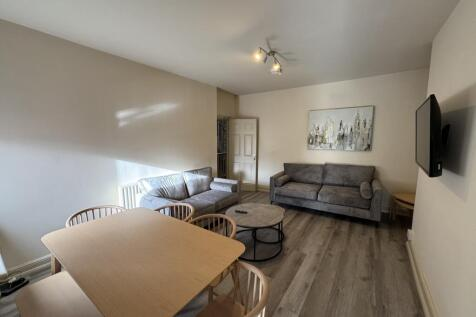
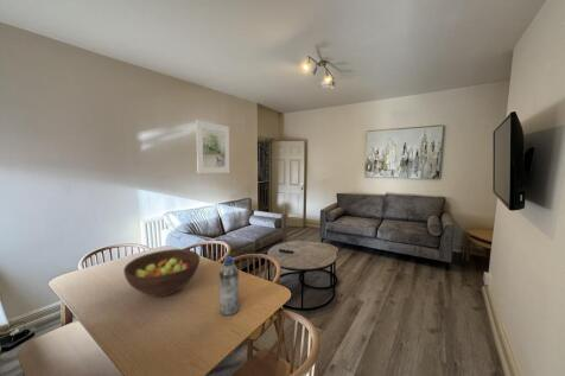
+ water bottle [218,255,240,317]
+ fruit bowl [122,248,201,298]
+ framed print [195,119,230,174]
